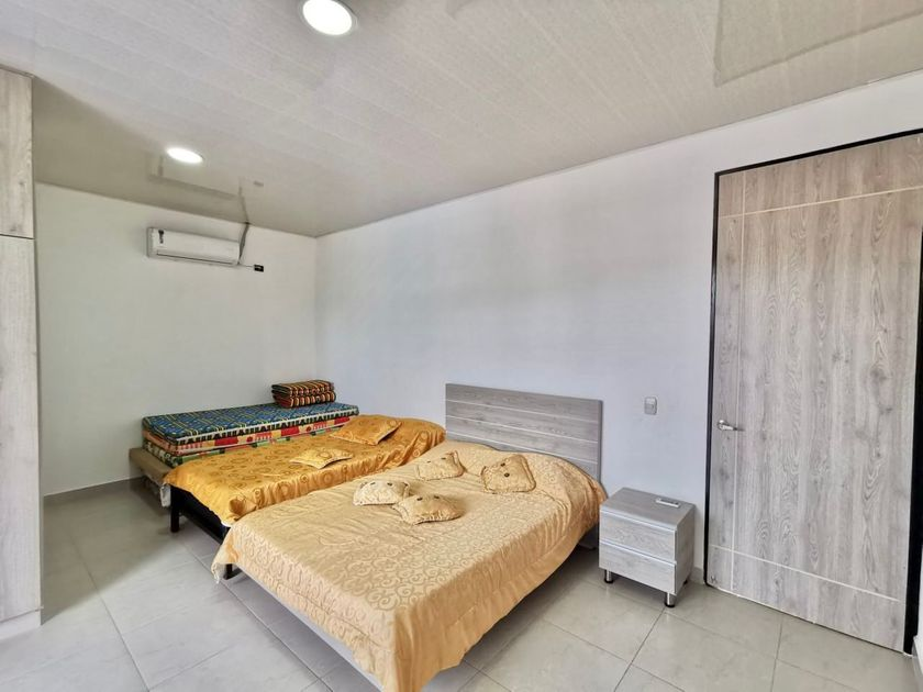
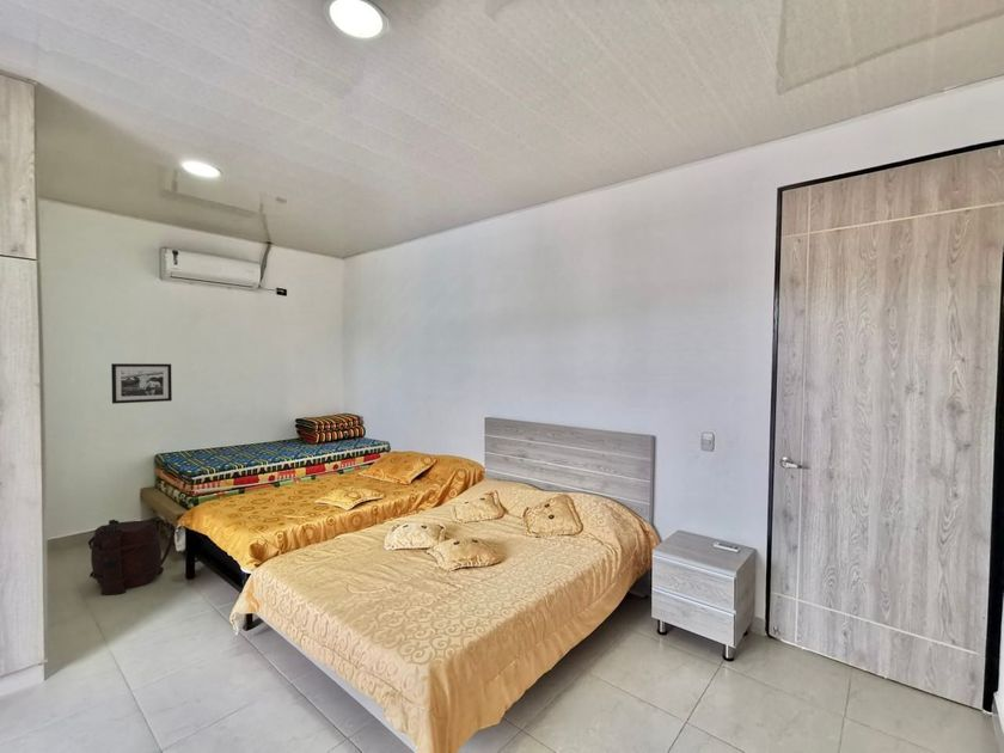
+ picture frame [110,362,173,405]
+ backpack [87,516,177,596]
